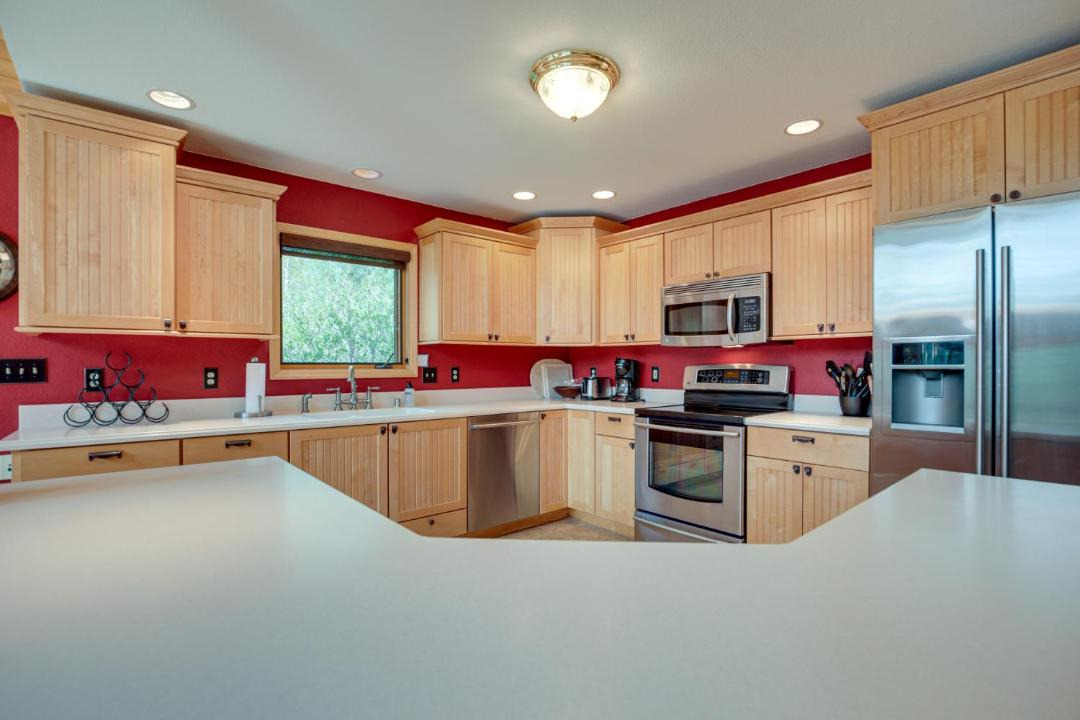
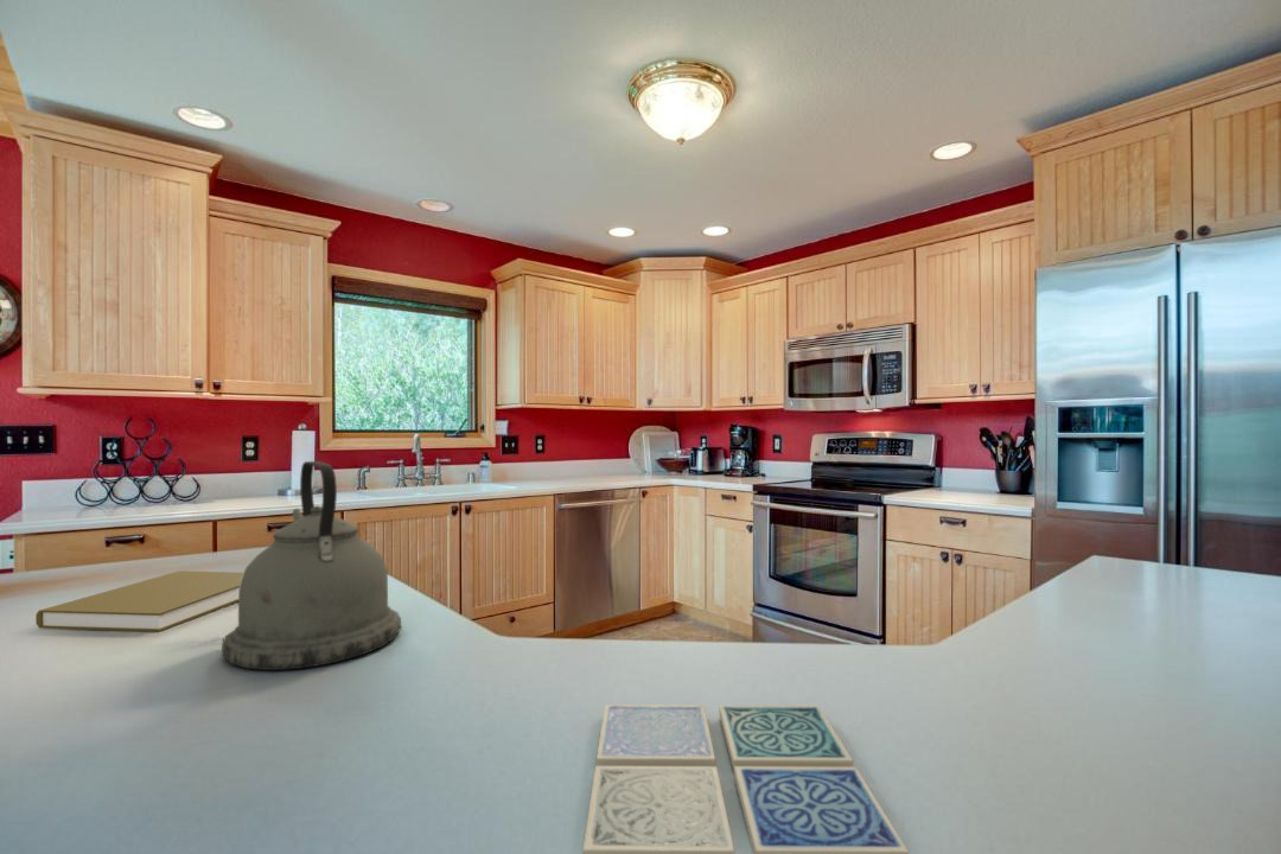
+ kettle [221,460,402,671]
+ drink coaster [581,703,910,854]
+ book [34,569,244,632]
